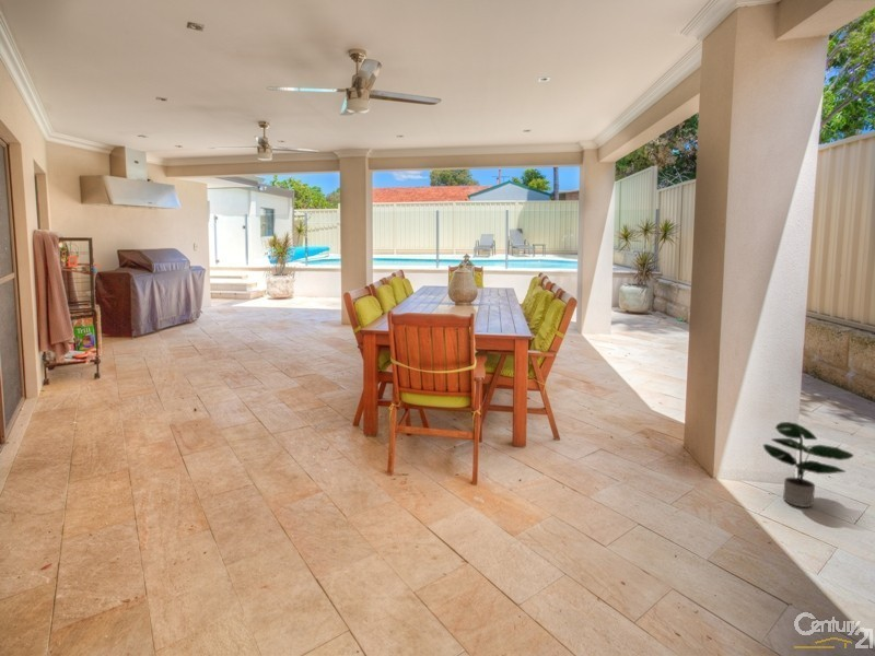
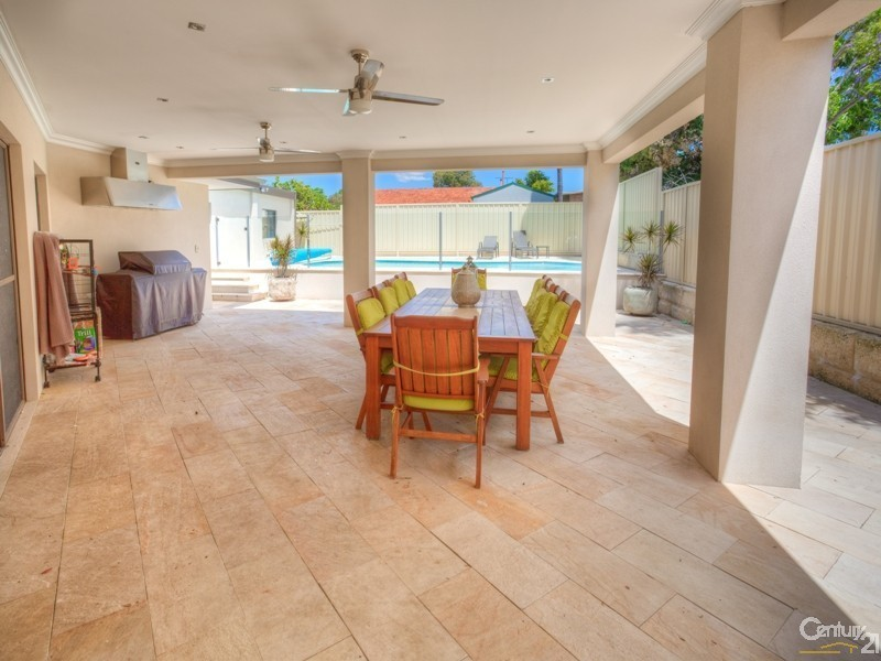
- potted plant [762,421,855,508]
